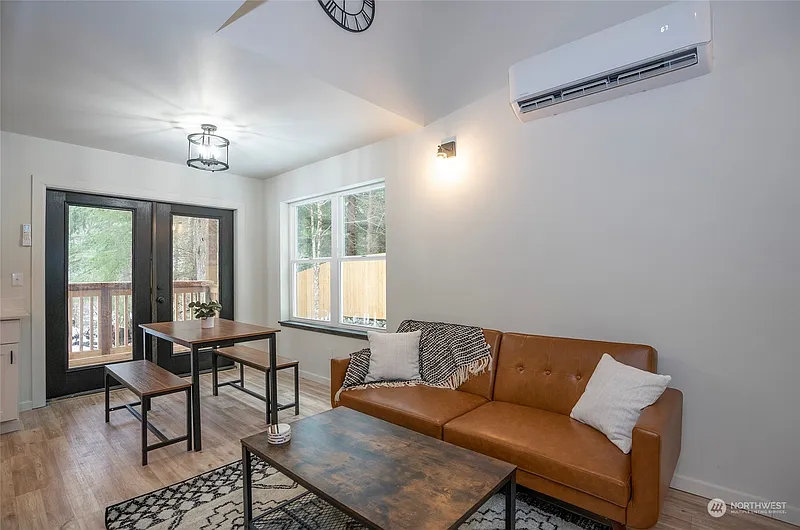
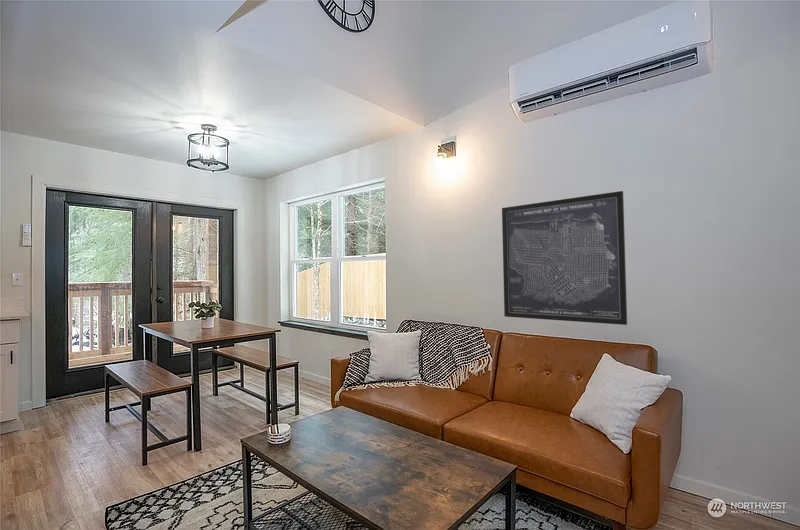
+ wall art [501,190,628,326]
